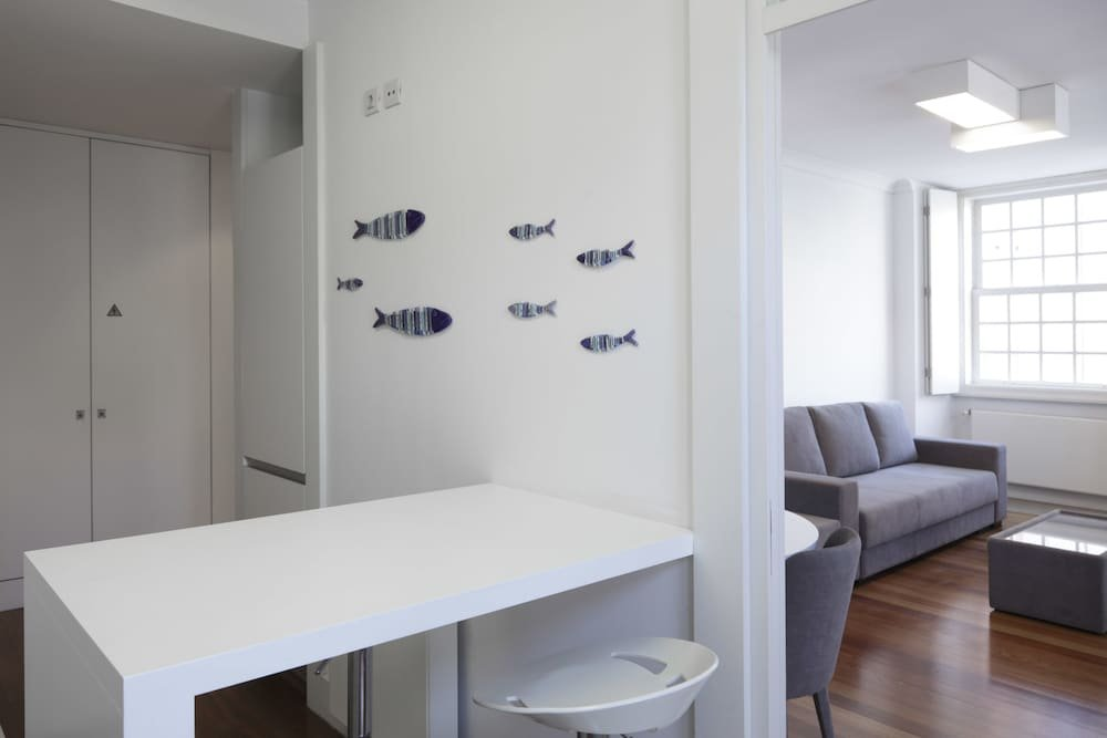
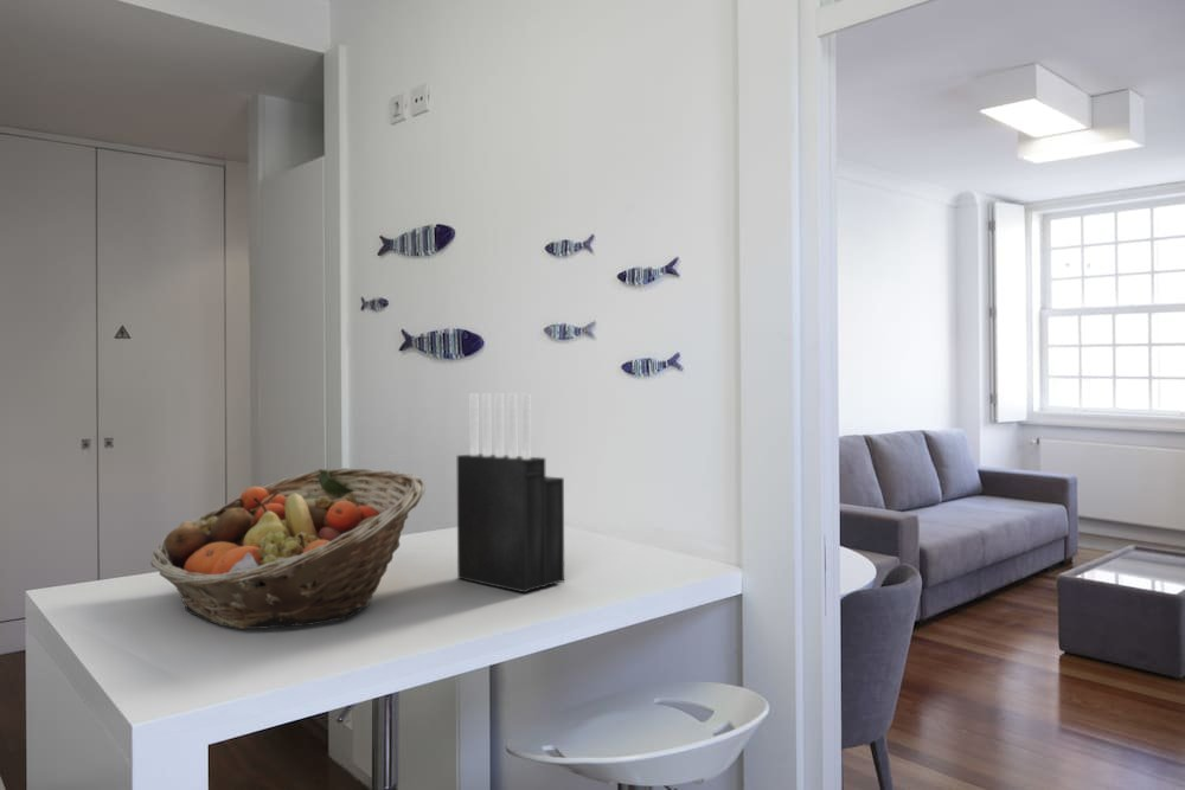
+ fruit basket [149,467,427,630]
+ knife block [456,392,565,593]
